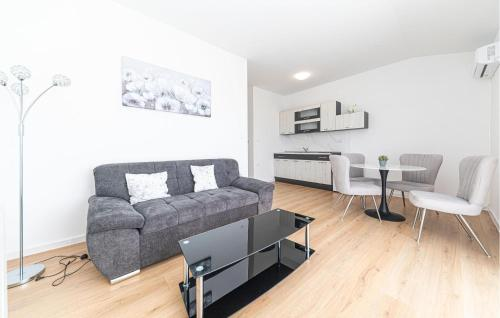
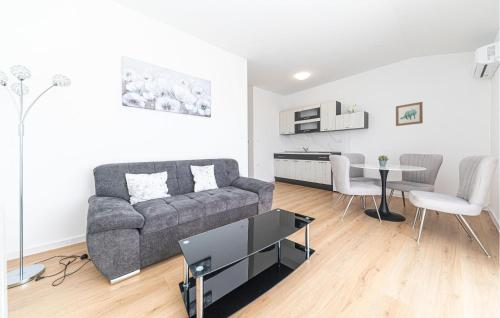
+ wall art [395,101,424,127]
